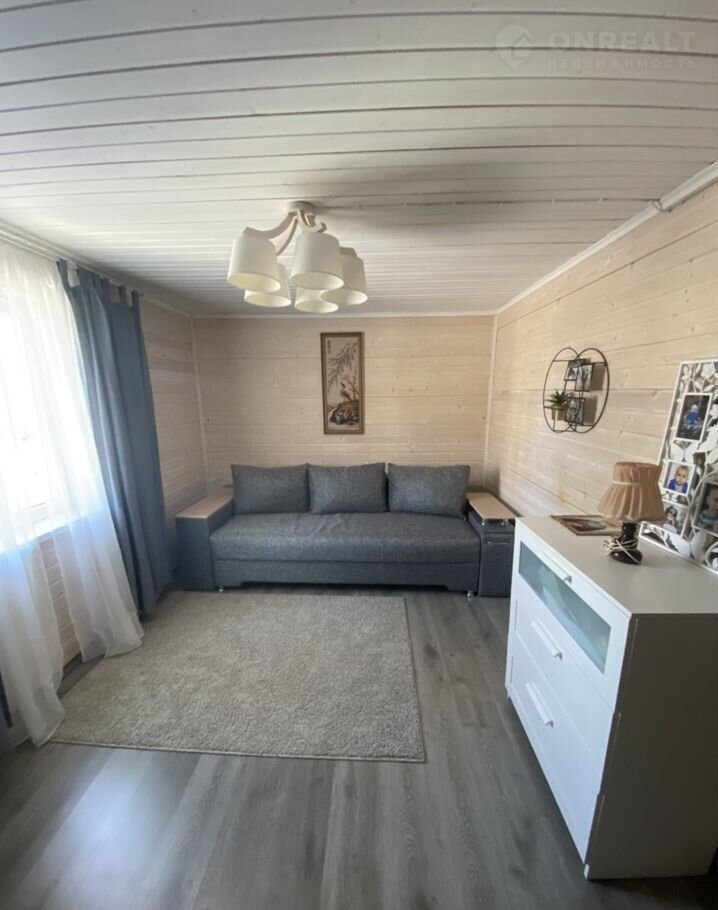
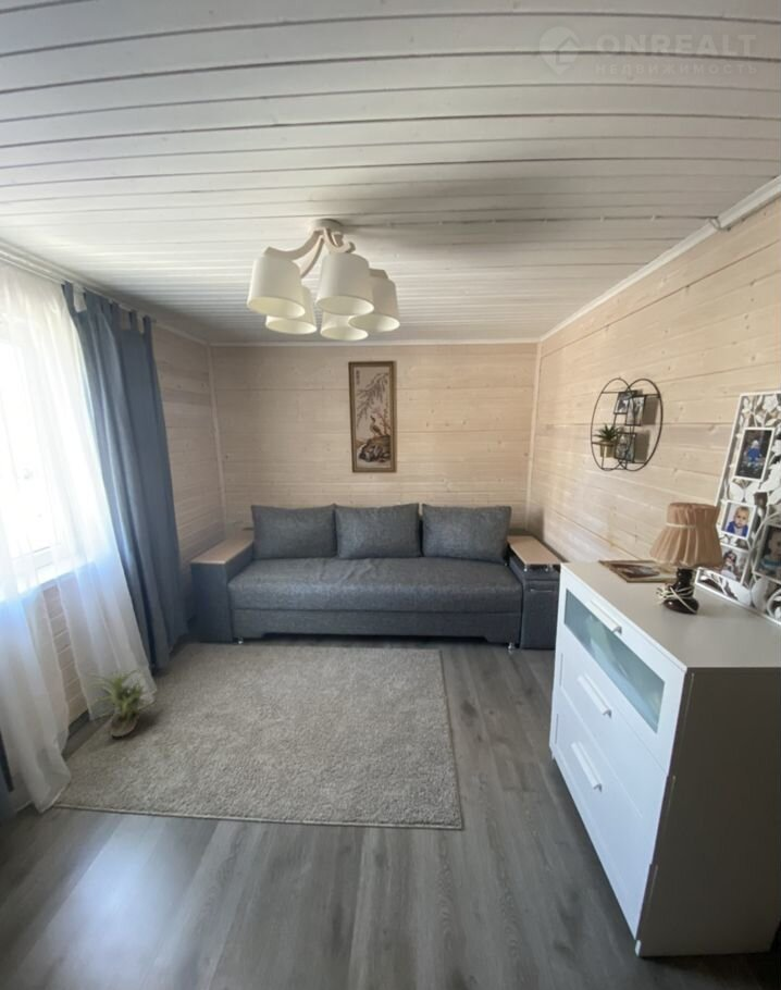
+ potted plant [76,668,157,738]
